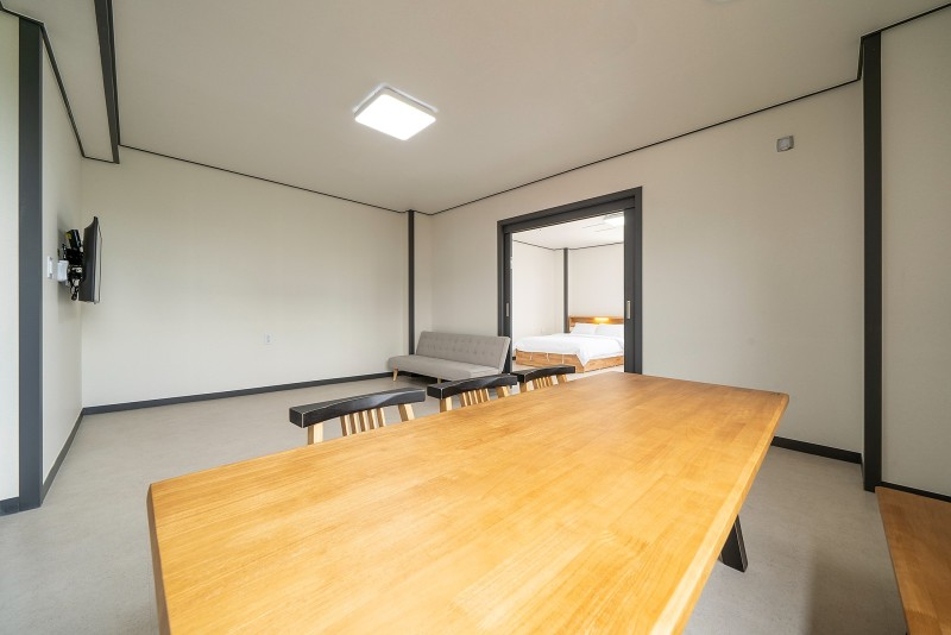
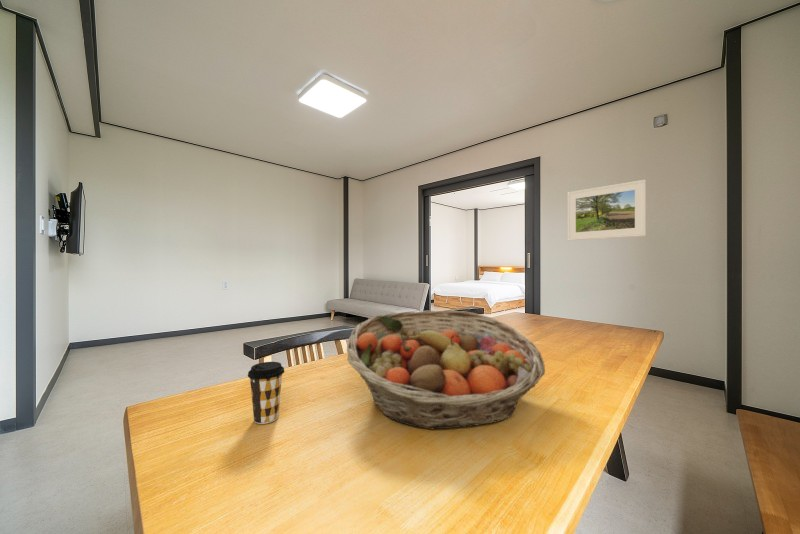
+ coffee cup [247,361,285,425]
+ fruit basket [346,309,546,430]
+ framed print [566,179,647,241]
